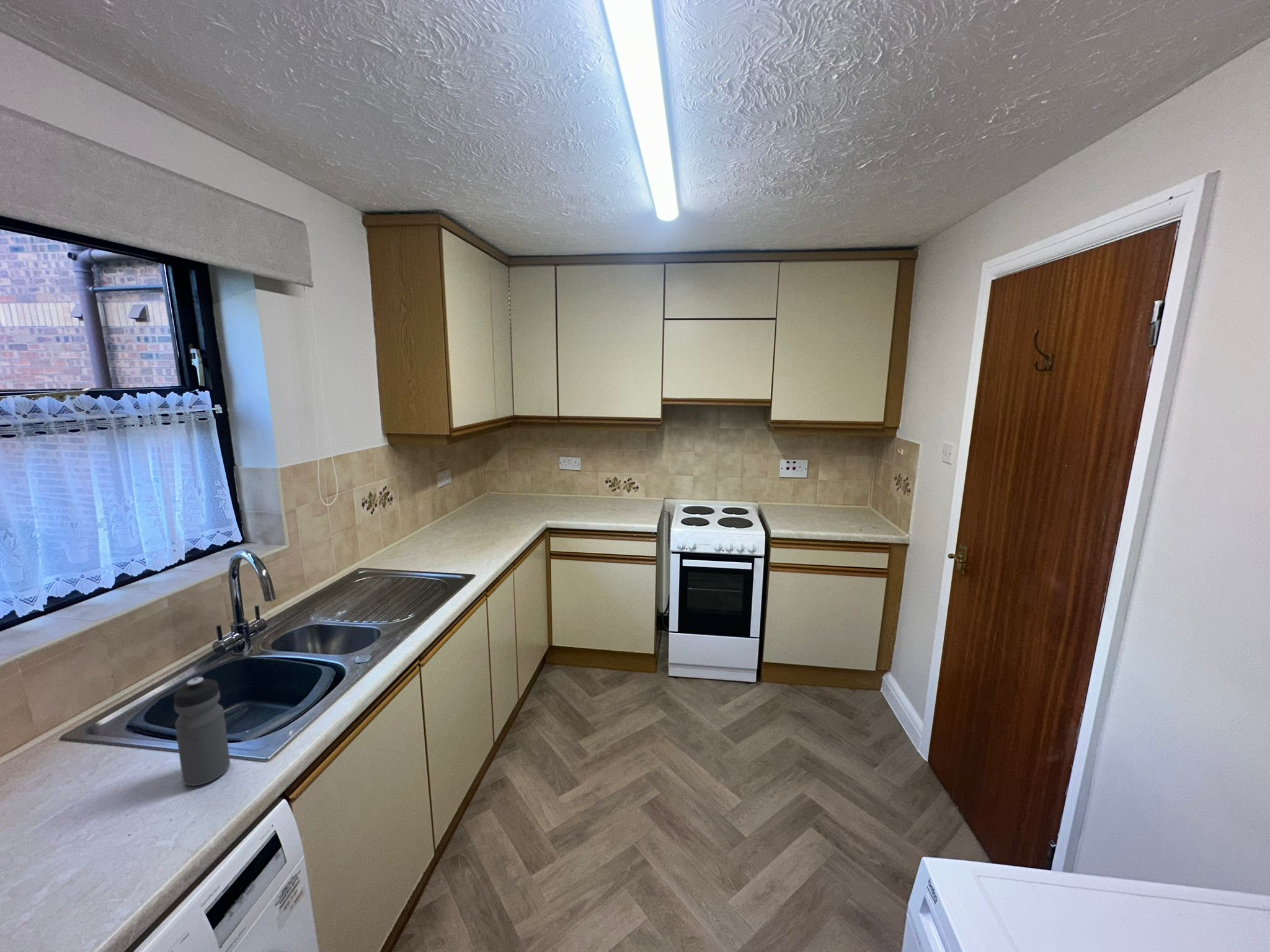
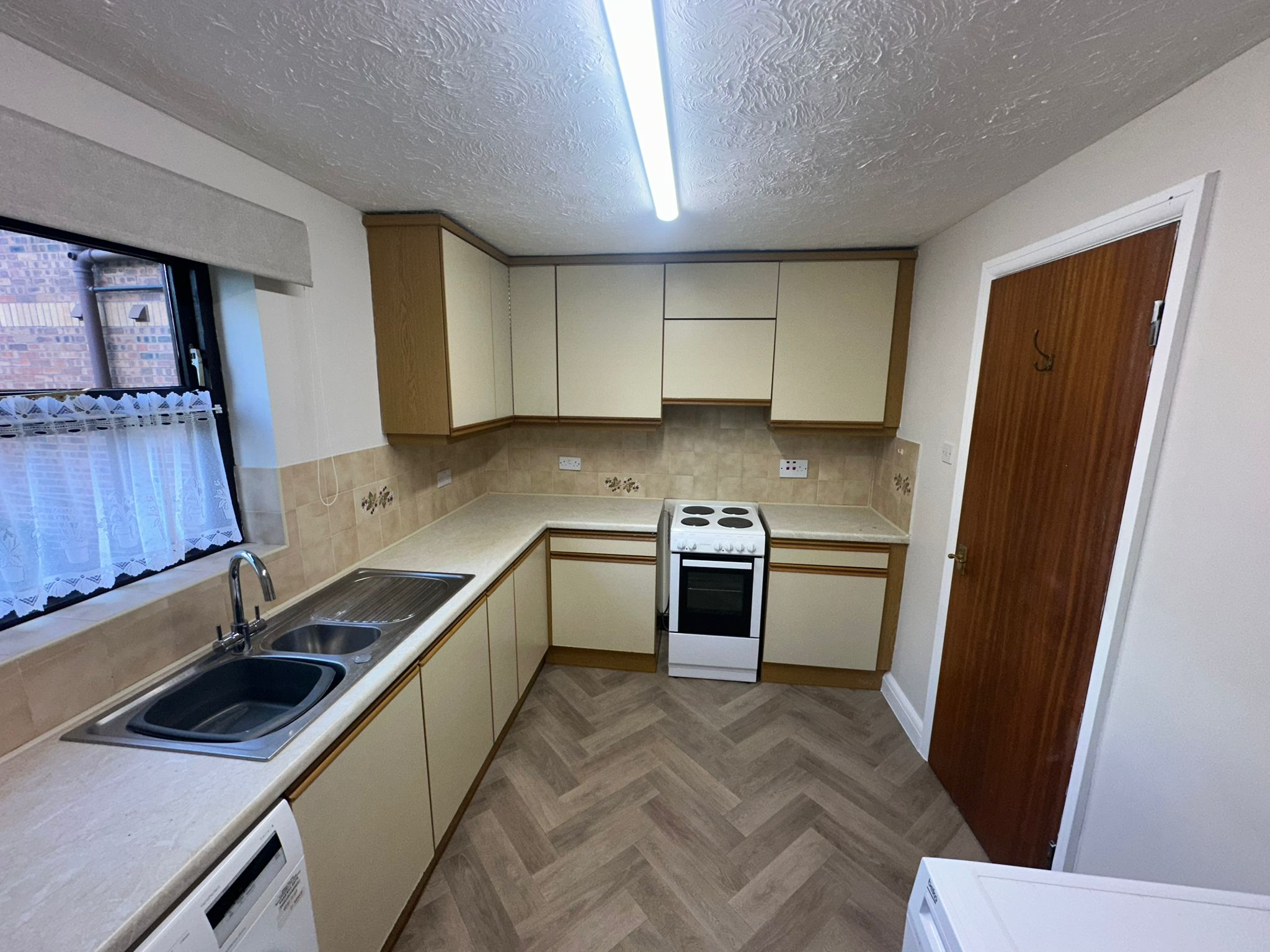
- water bottle [173,677,231,787]
